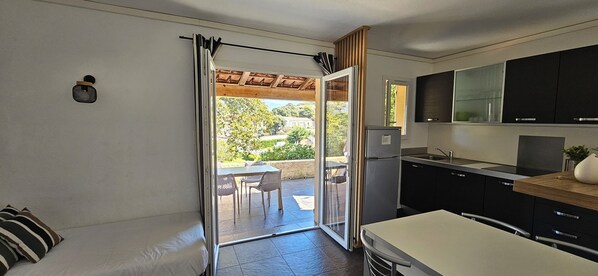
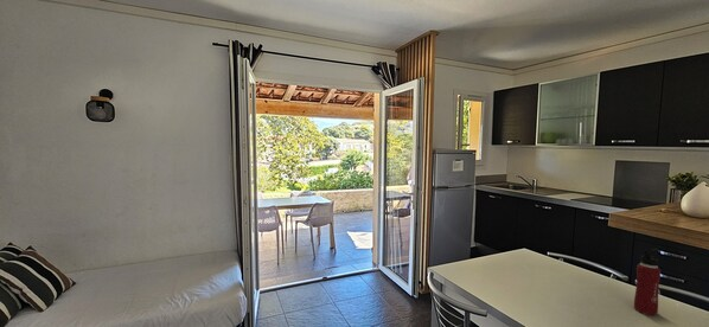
+ water bottle [633,248,662,316]
